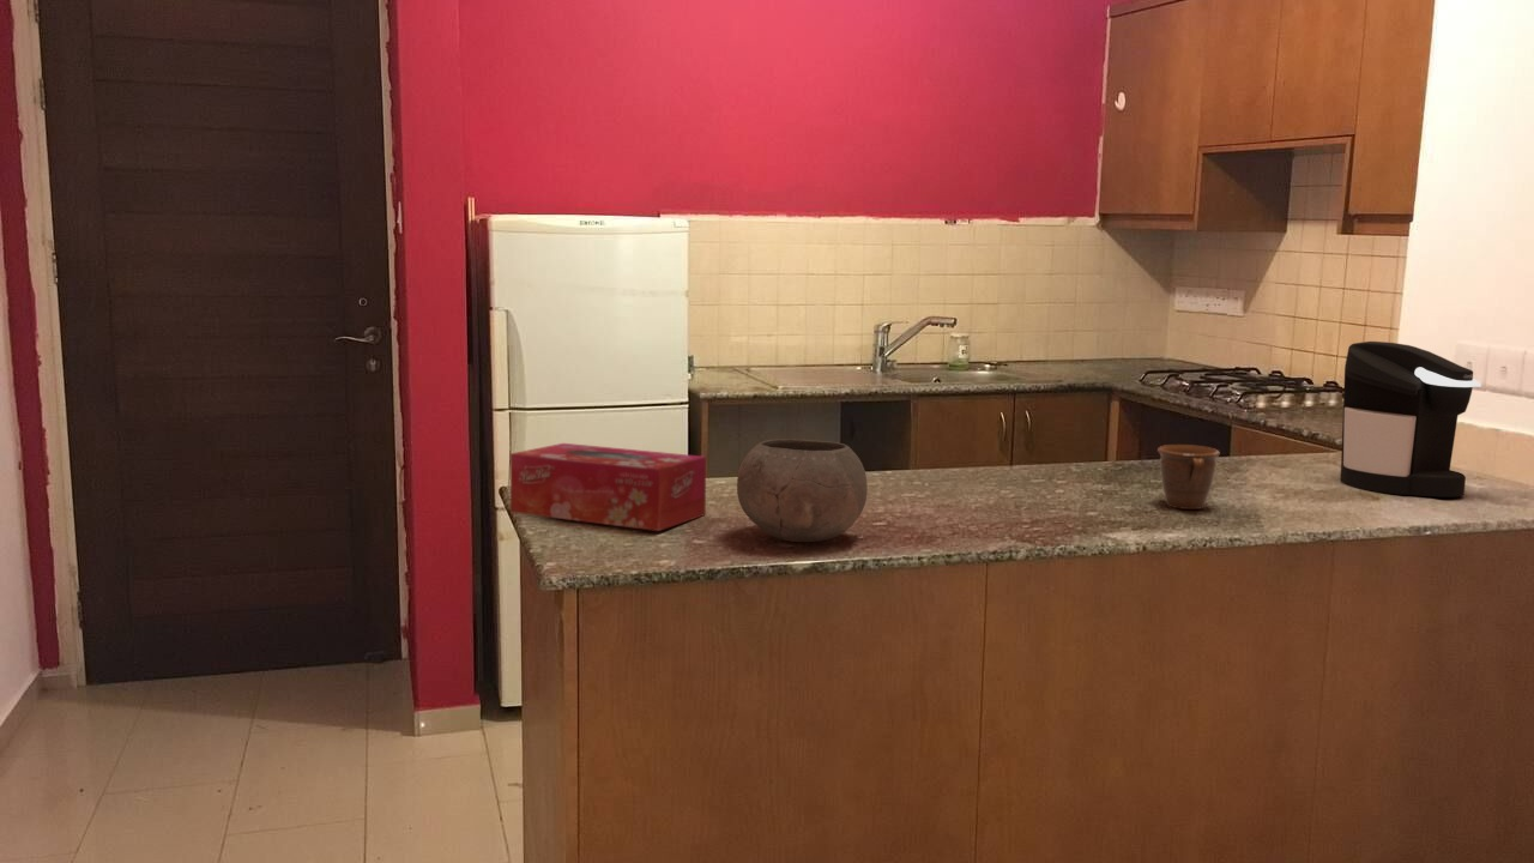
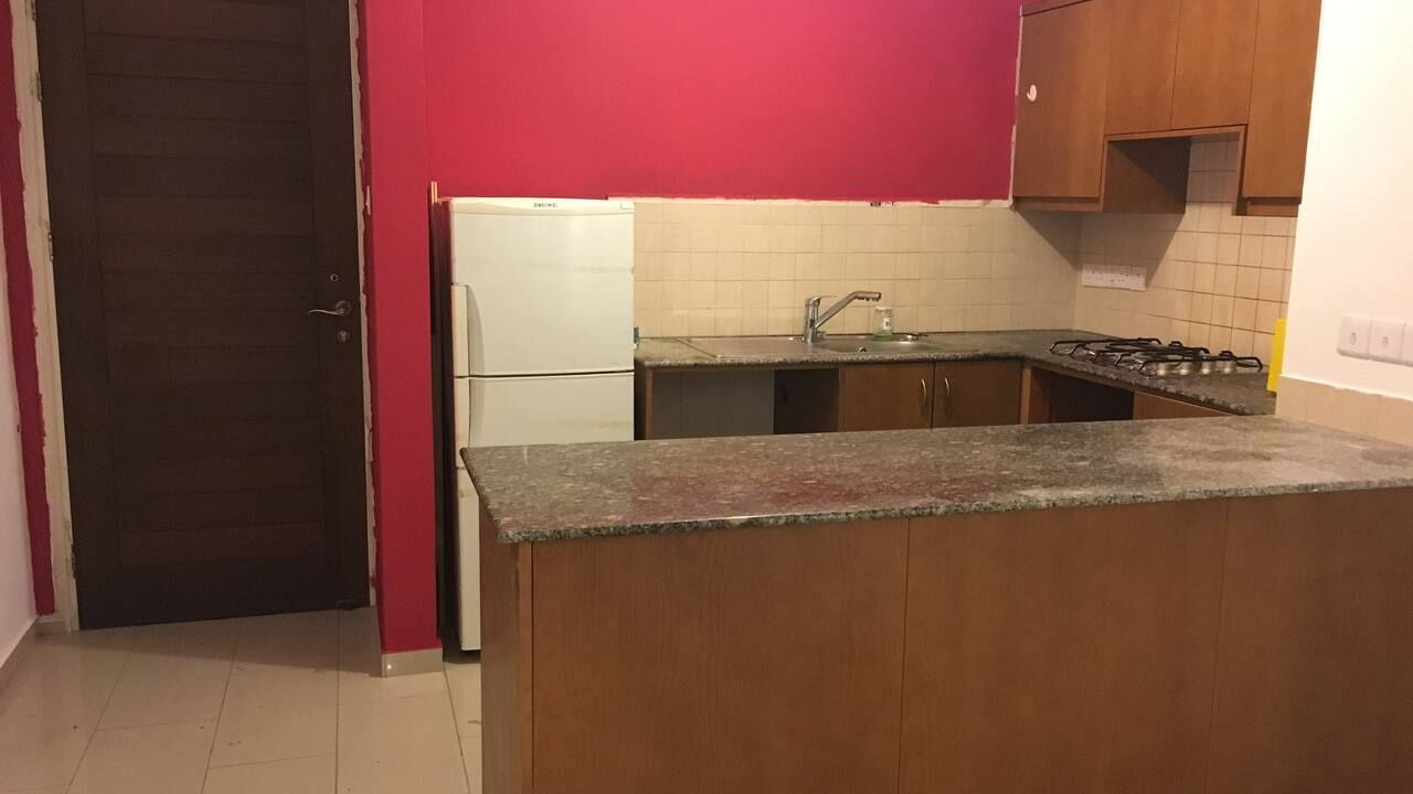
- bowl [736,437,869,543]
- coffee maker [1339,340,1482,499]
- mug [1156,443,1221,511]
- tissue box [509,442,707,532]
